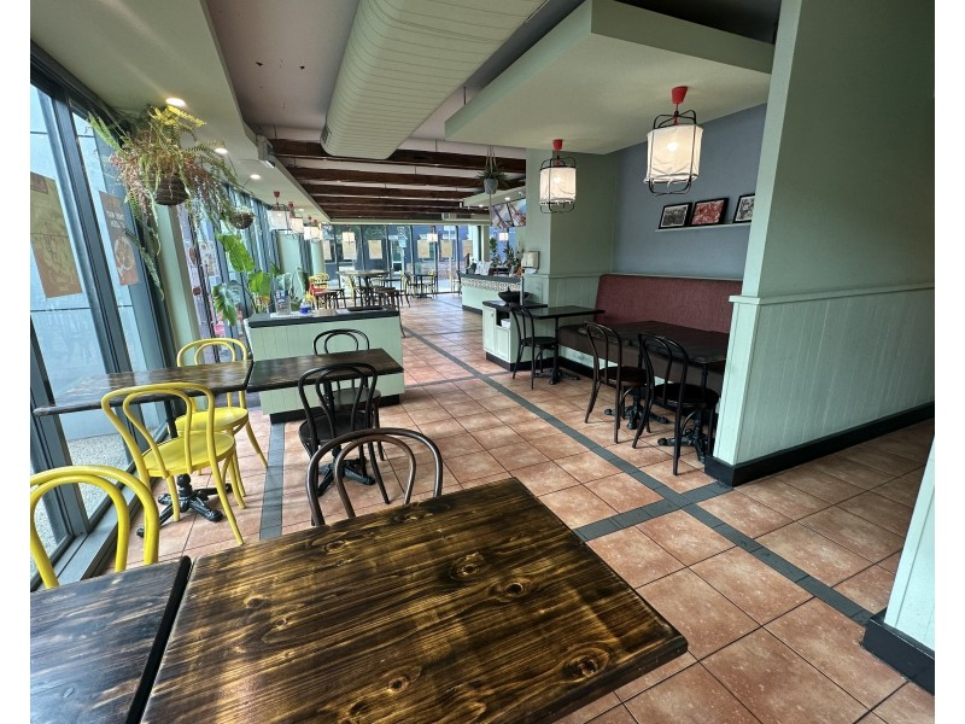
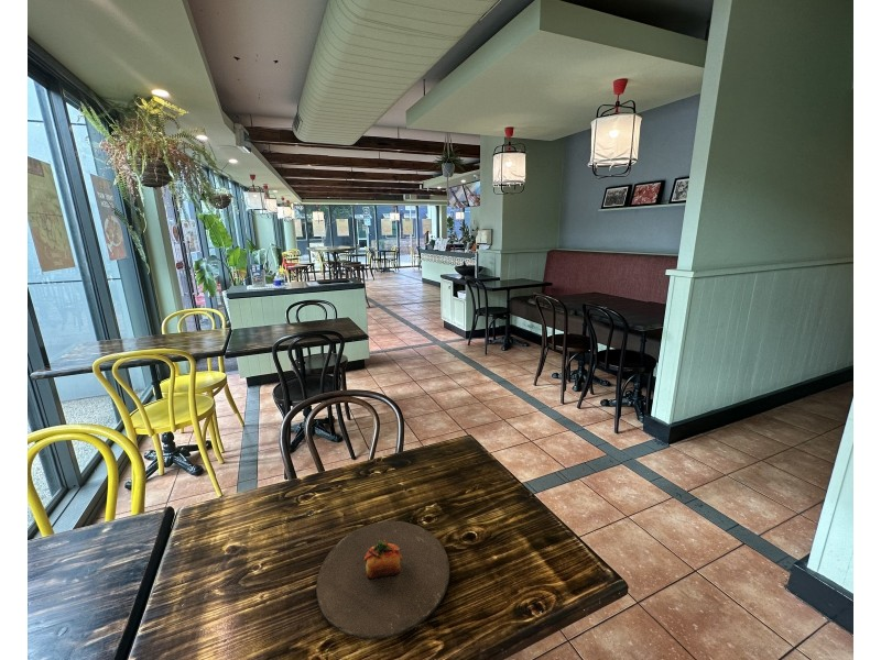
+ plate [315,520,450,640]
